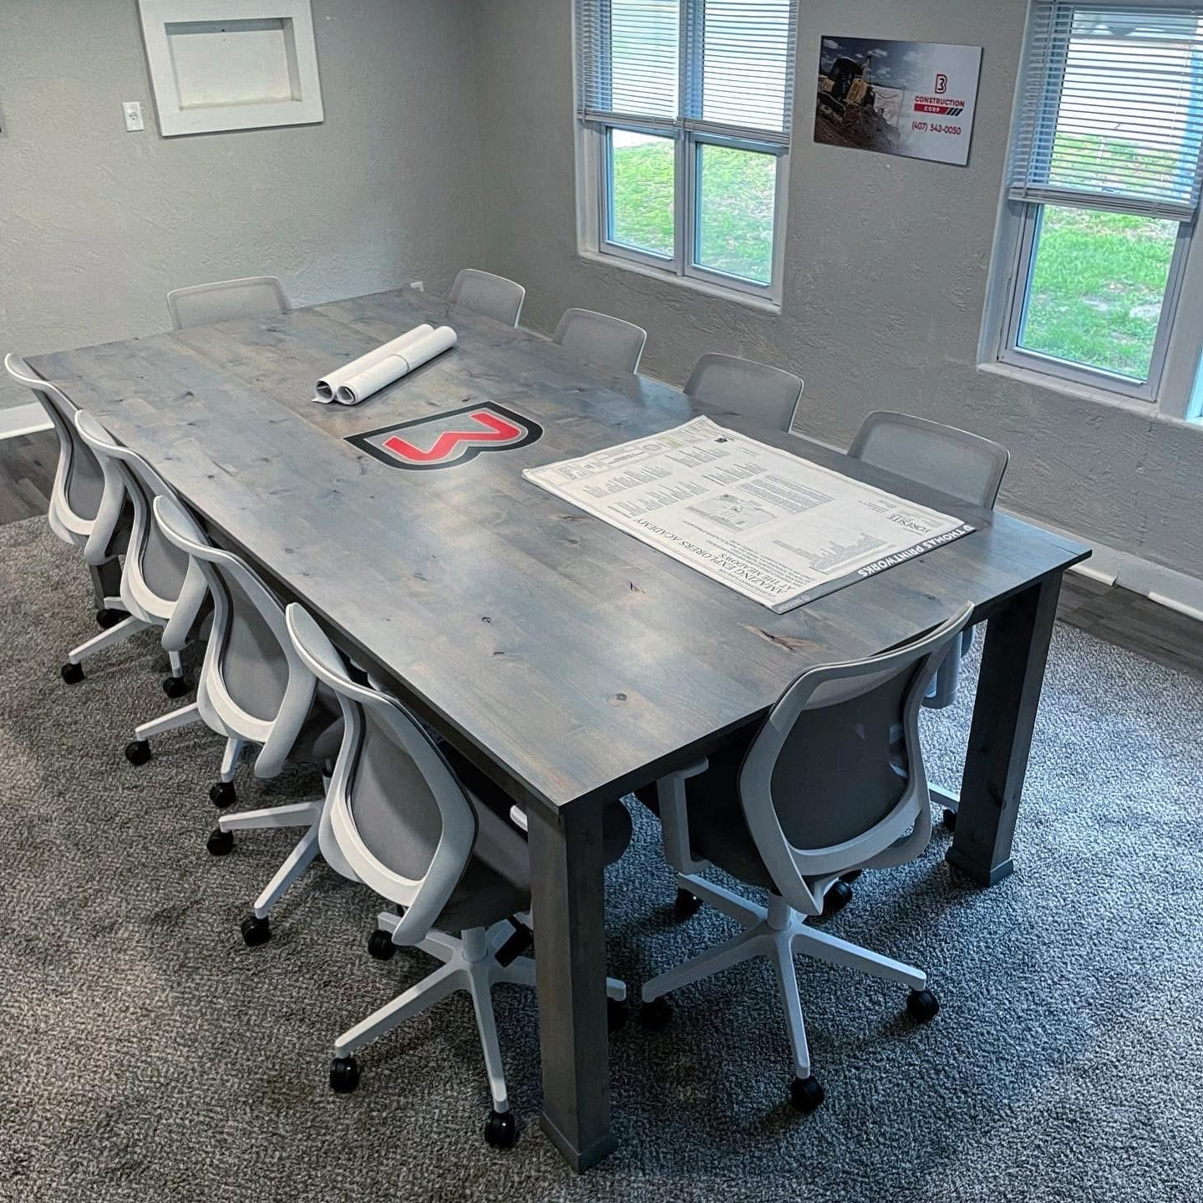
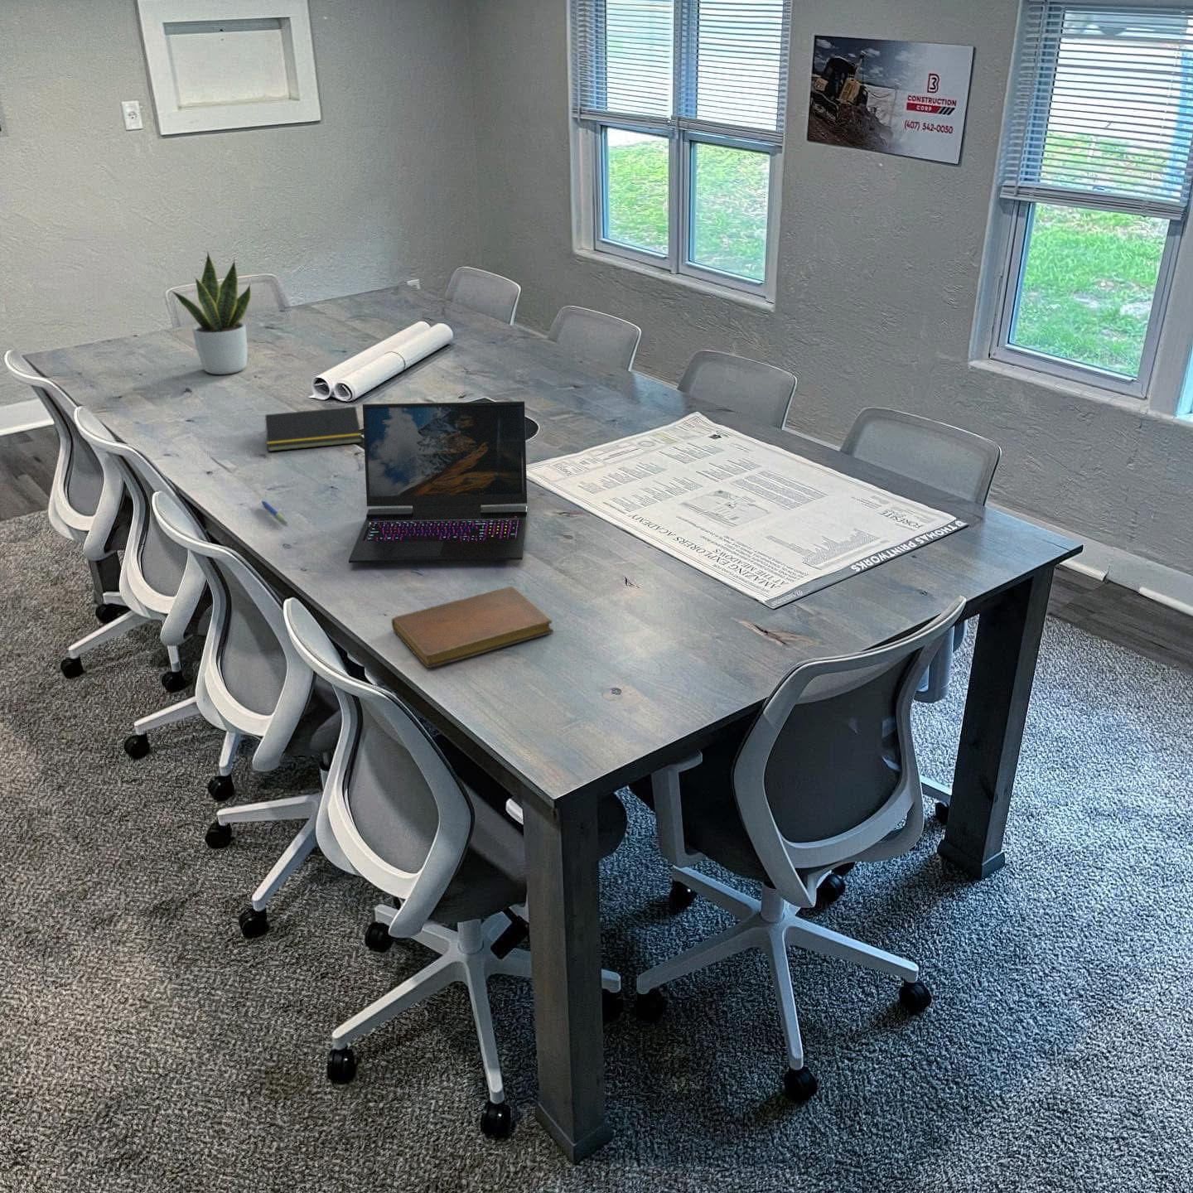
+ potted plant [169,249,252,376]
+ pen [261,499,288,524]
+ laptop [347,400,529,564]
+ notepad [264,406,363,452]
+ notebook [391,584,554,669]
